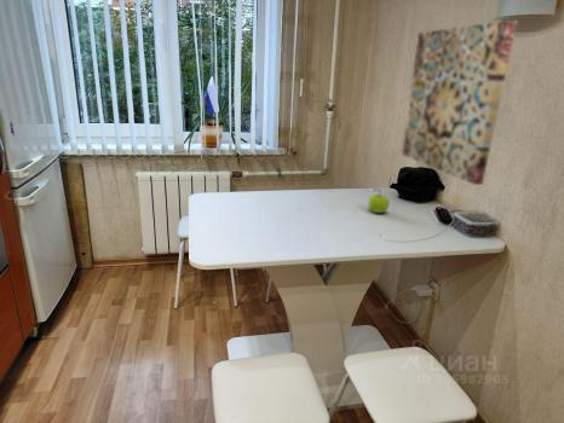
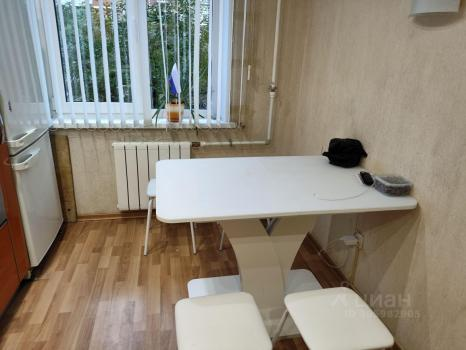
- fruit [367,187,391,214]
- wall art [401,19,518,186]
